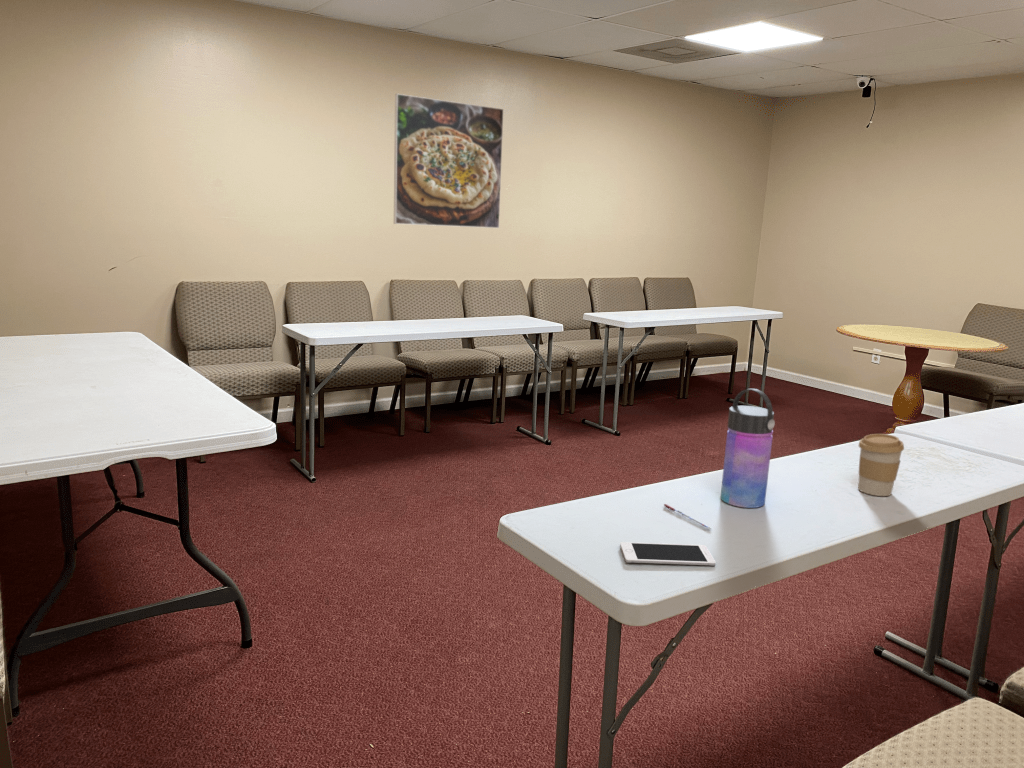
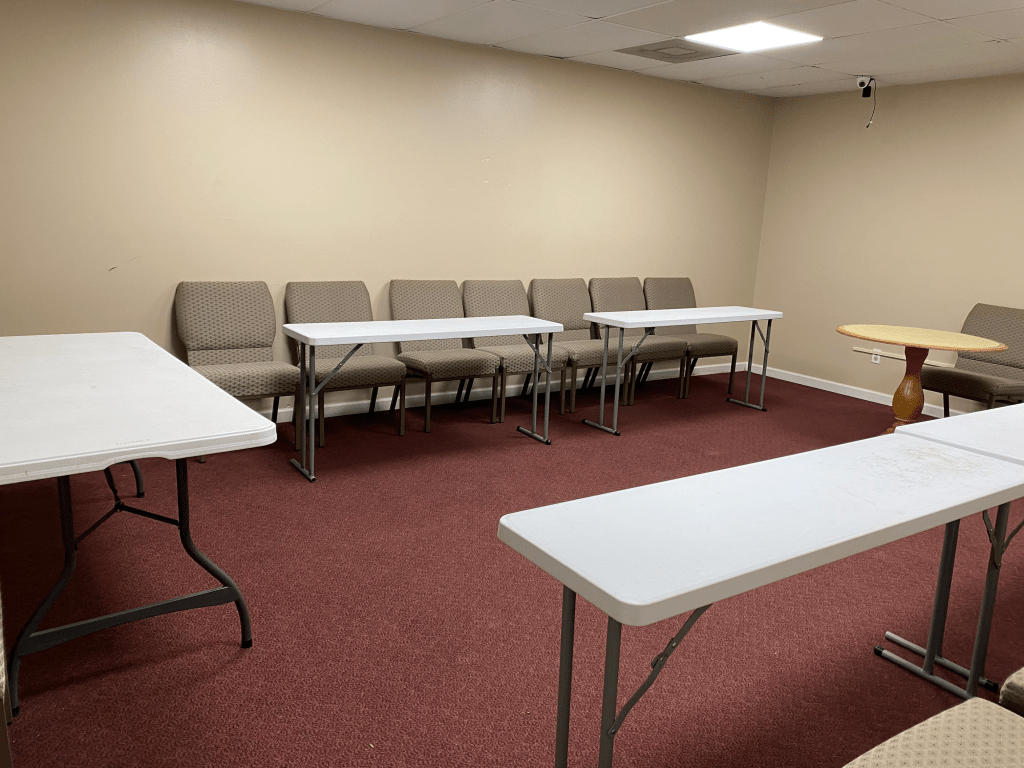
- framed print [393,93,505,229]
- pen [662,503,712,530]
- water bottle [720,388,776,509]
- cell phone [619,541,717,567]
- coffee cup [857,433,905,497]
